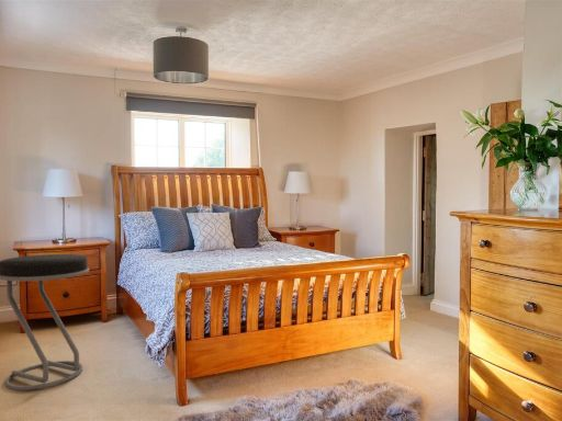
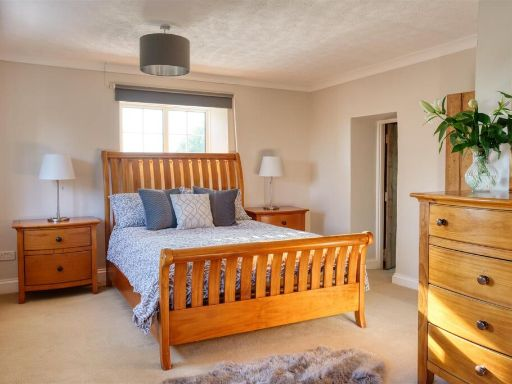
- stool [0,253,90,391]
